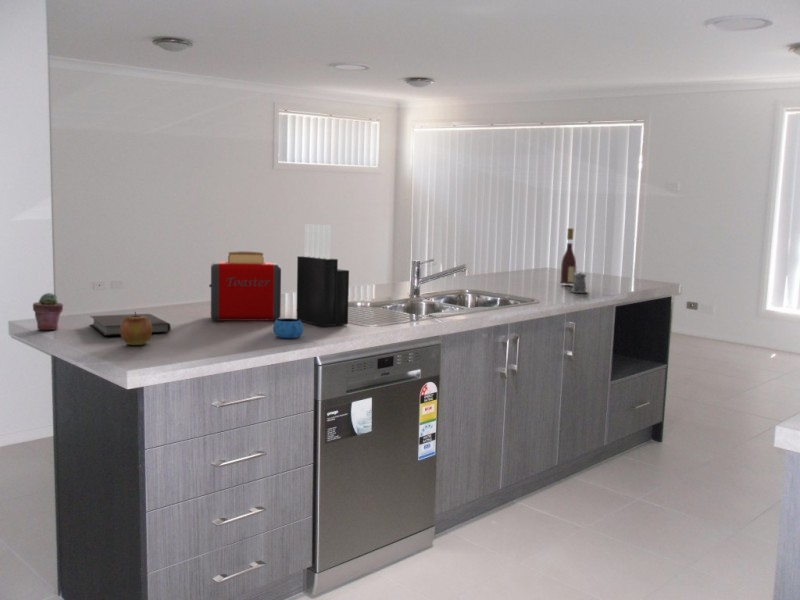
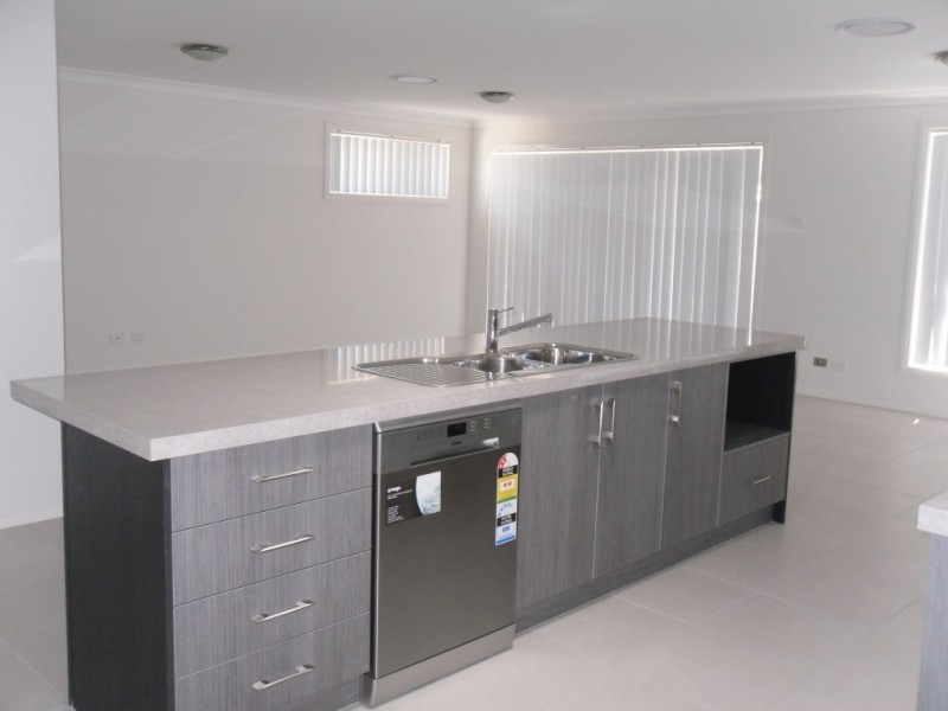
- wine bottle [559,227,578,285]
- knife block [296,223,350,327]
- toaster [208,250,282,322]
- pepper shaker [569,271,589,294]
- apple [120,311,153,346]
- mug [272,317,304,339]
- notebook [89,313,172,337]
- potted succulent [32,292,64,331]
